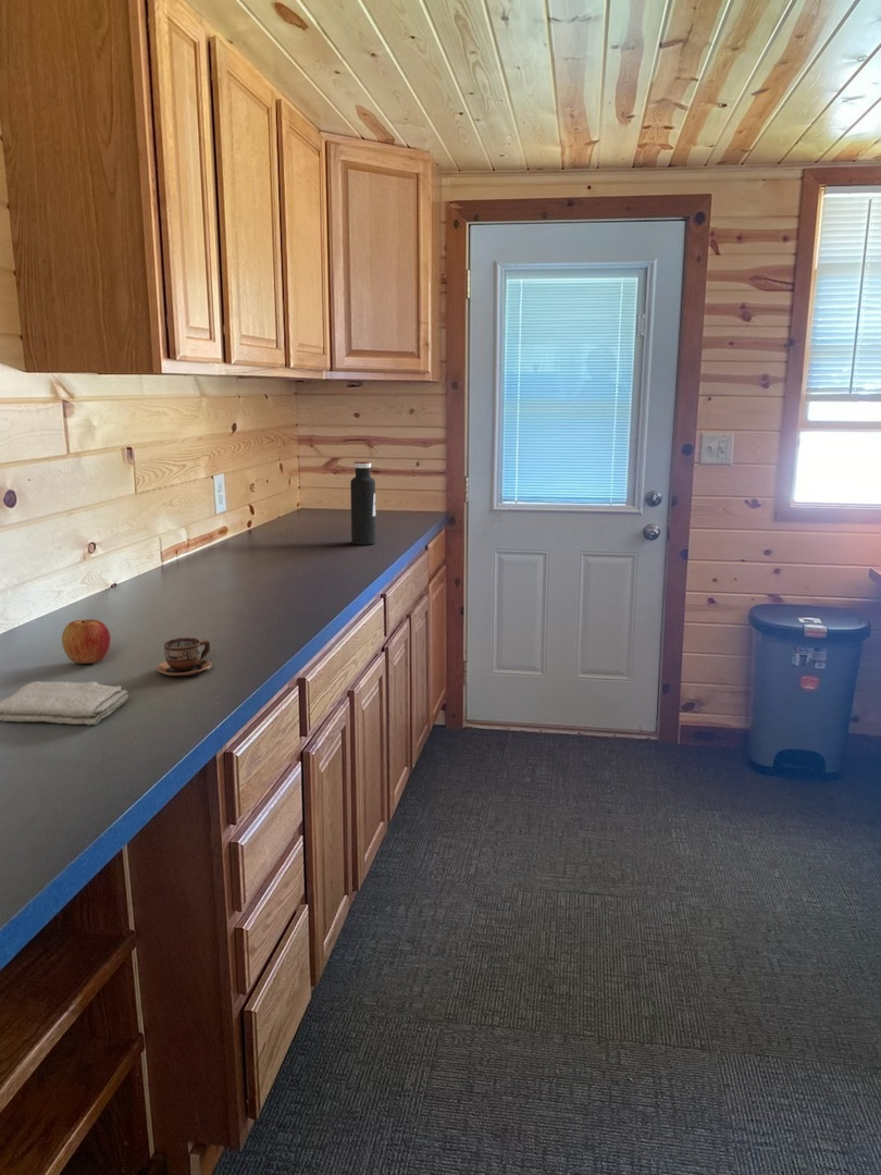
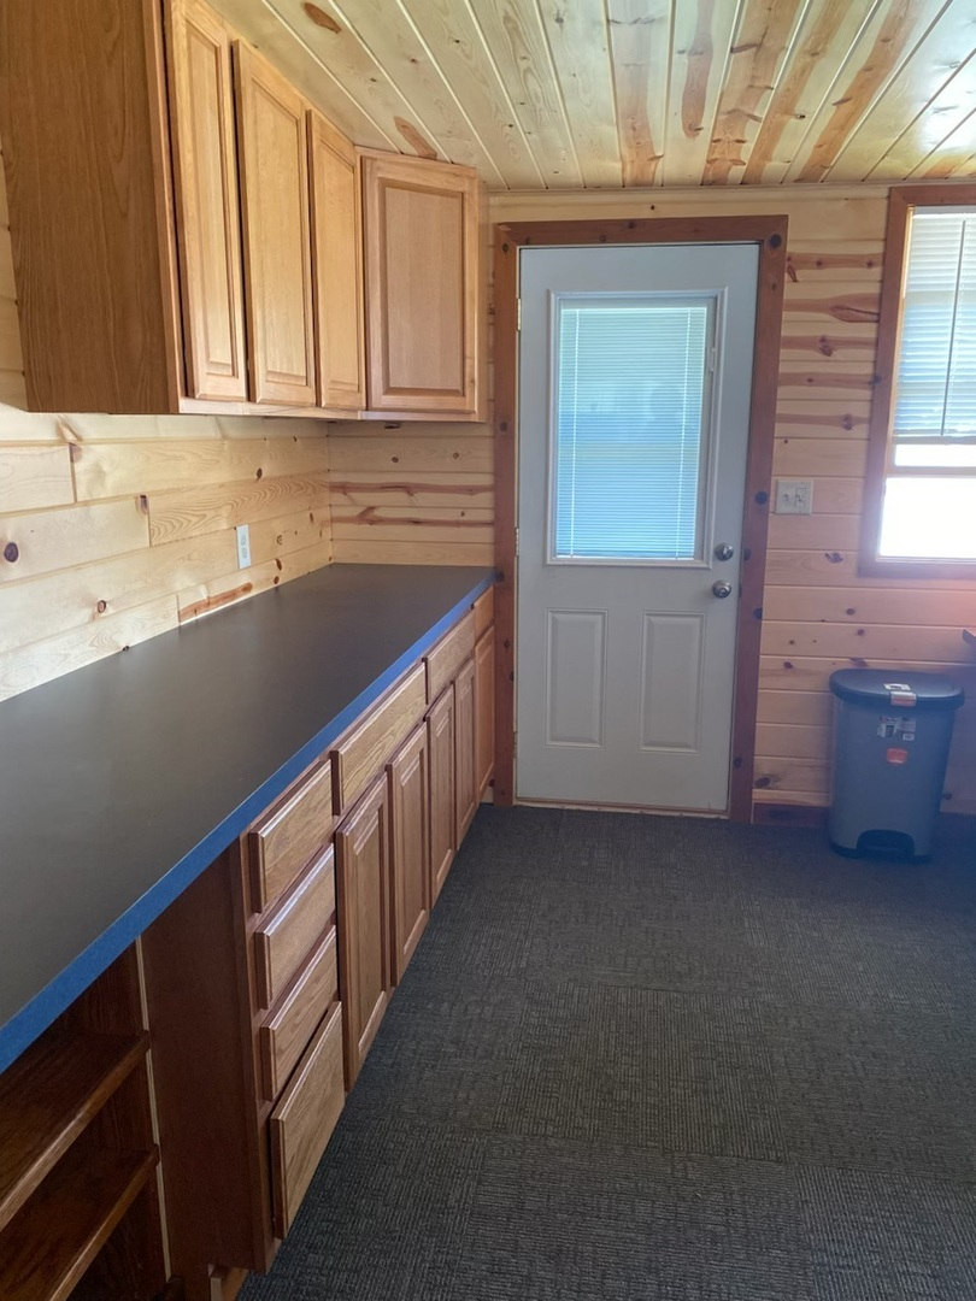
- apple [61,619,111,665]
- washcloth [0,680,129,727]
- water bottle [349,460,377,546]
- cup [156,636,213,677]
